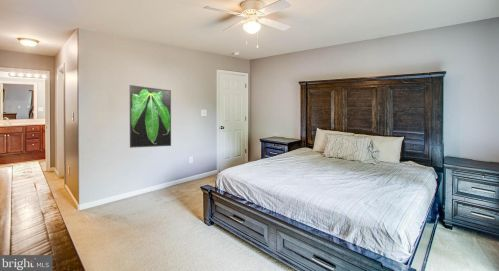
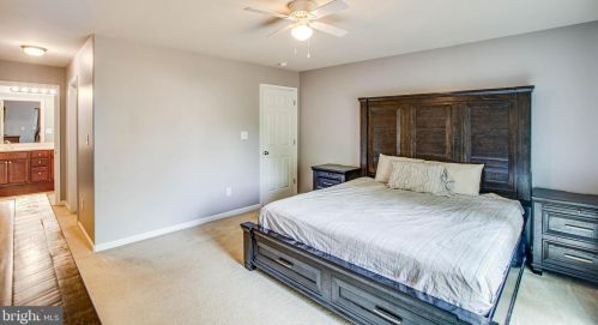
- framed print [128,84,172,149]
